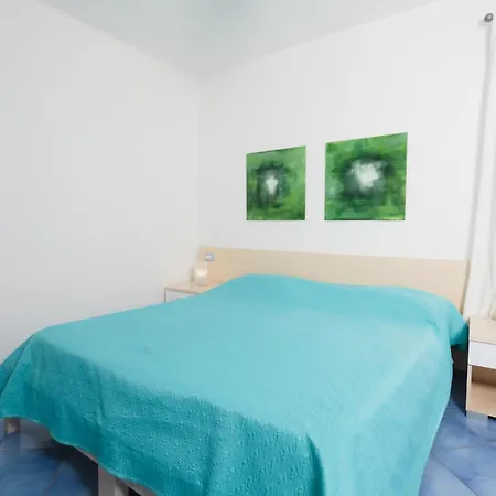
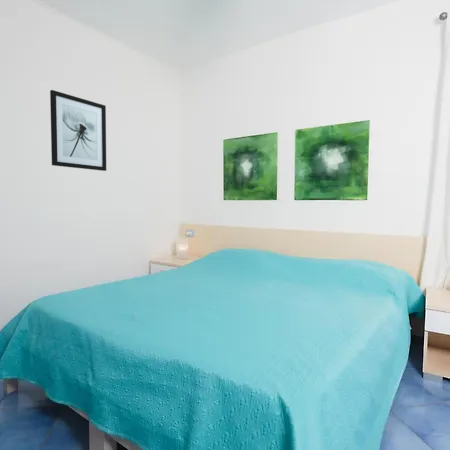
+ wall art [49,89,107,172]
